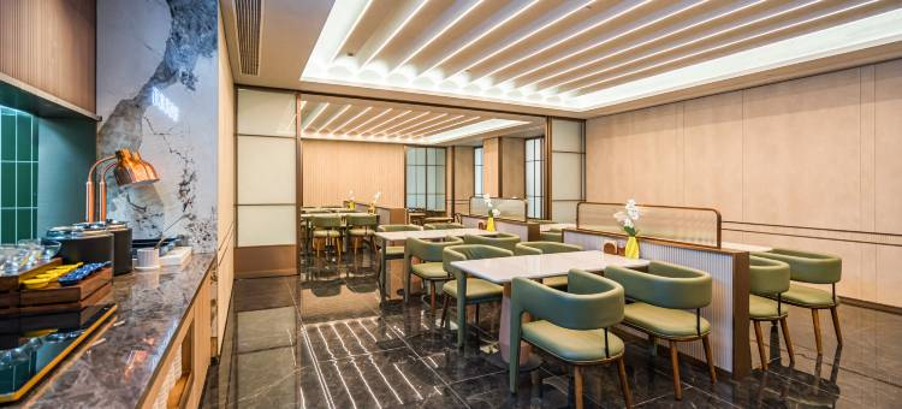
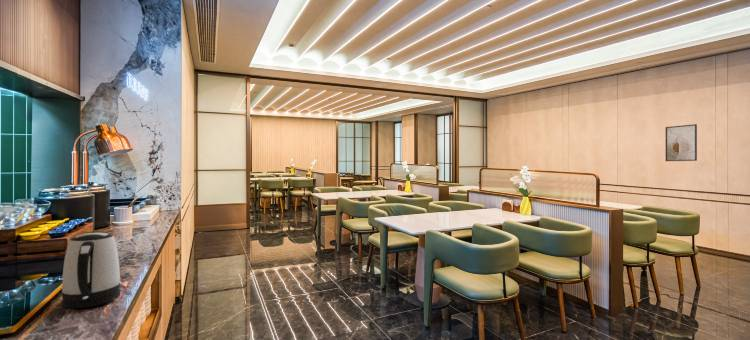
+ kettle [60,232,121,309]
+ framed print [665,123,698,162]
